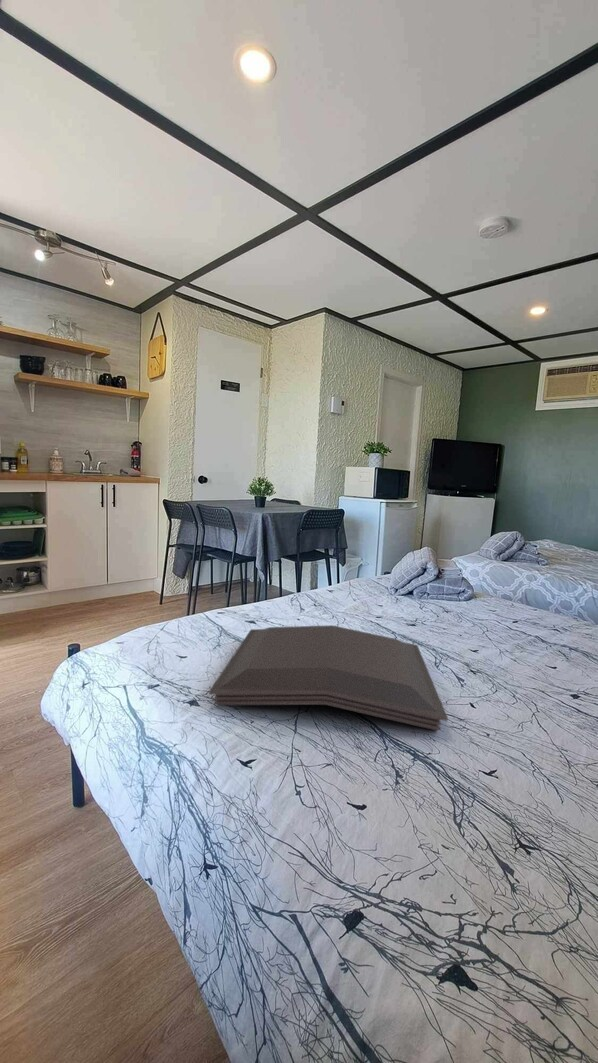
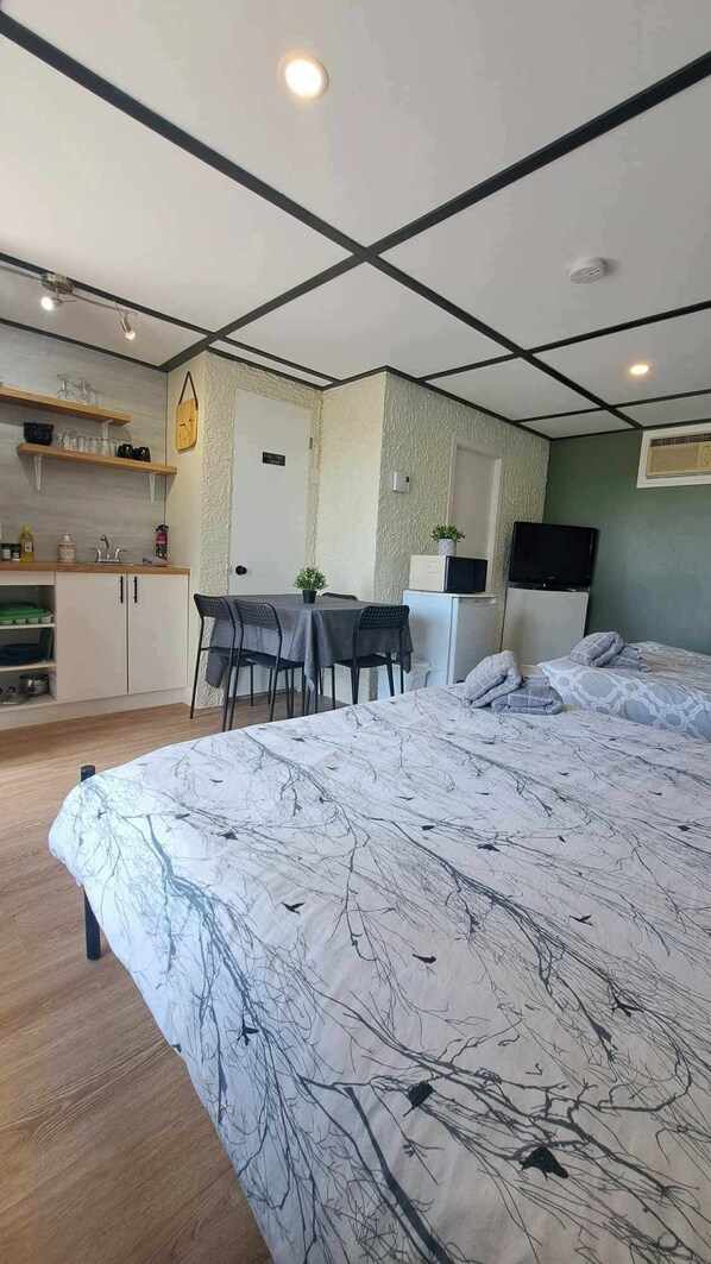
- serving tray [208,624,449,732]
